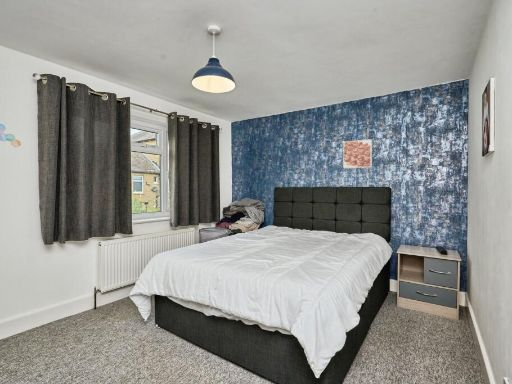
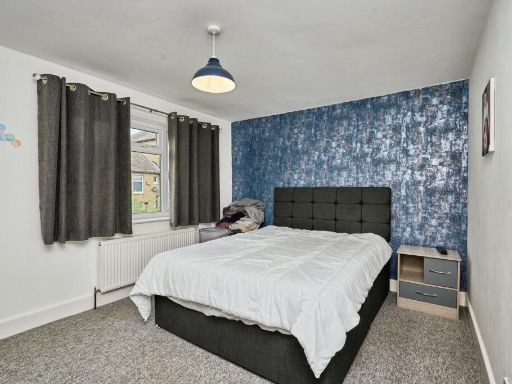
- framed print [342,138,373,169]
